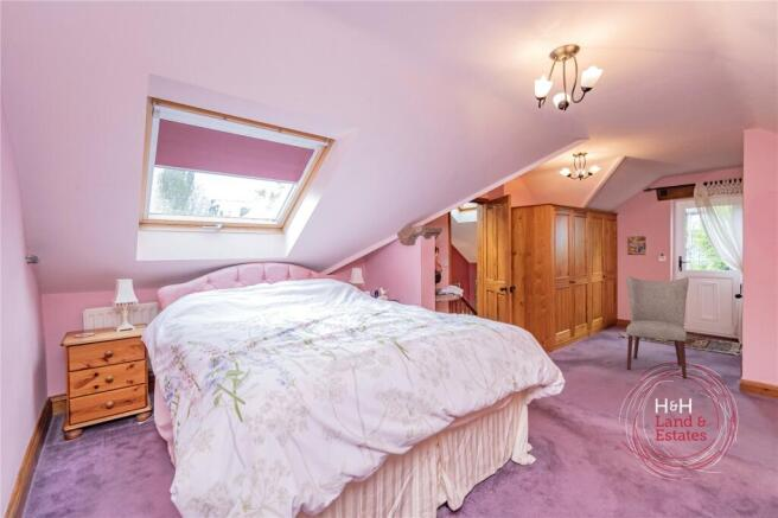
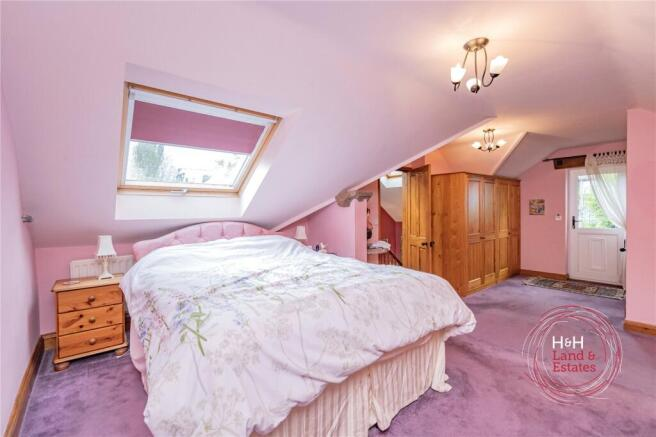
- chair [625,275,690,379]
